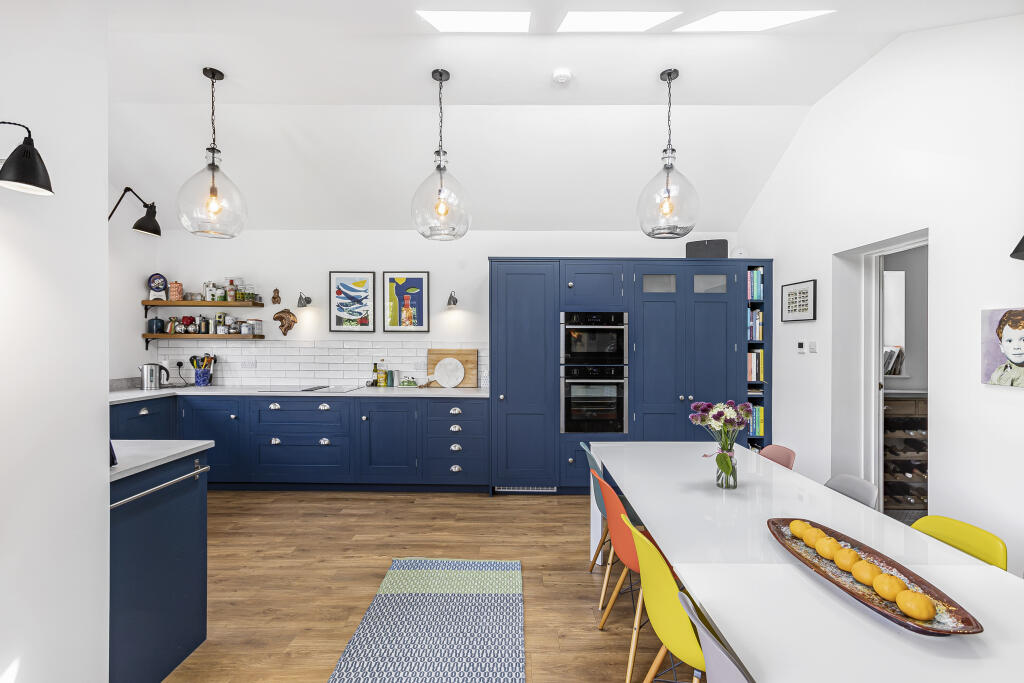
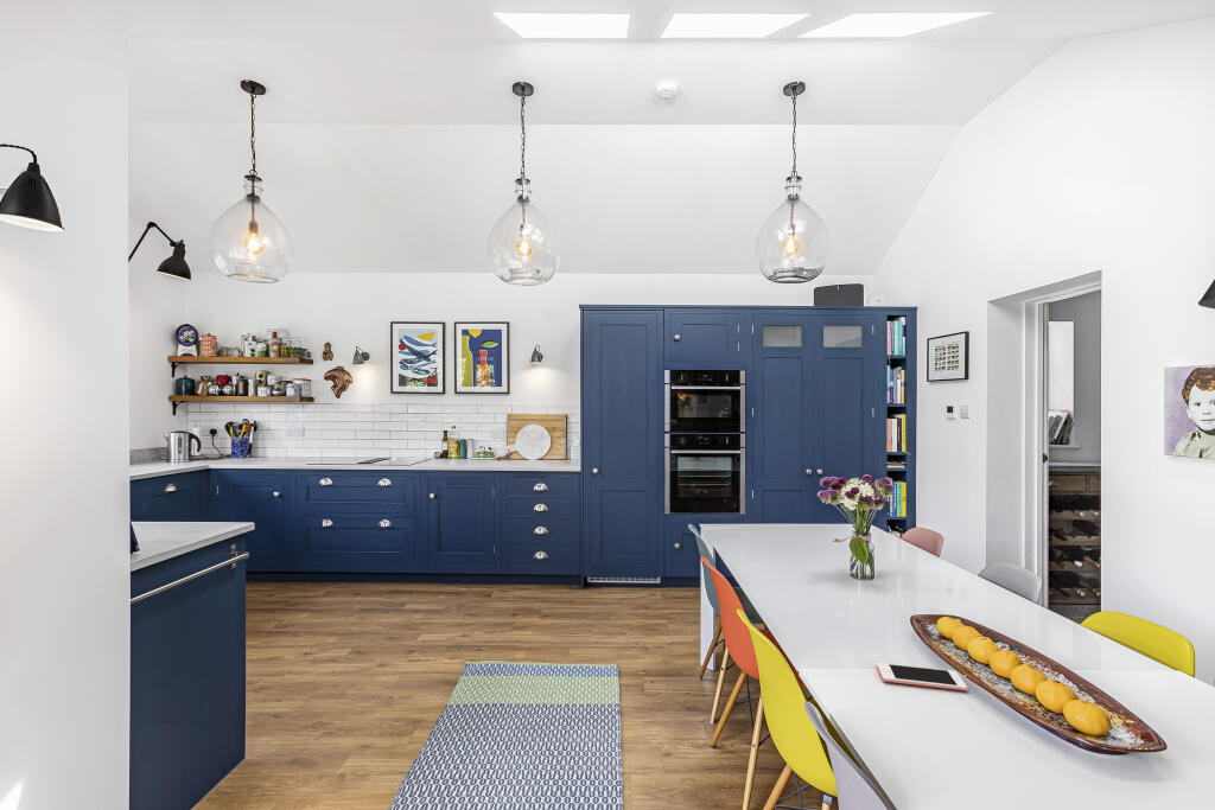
+ cell phone [876,662,968,691]
